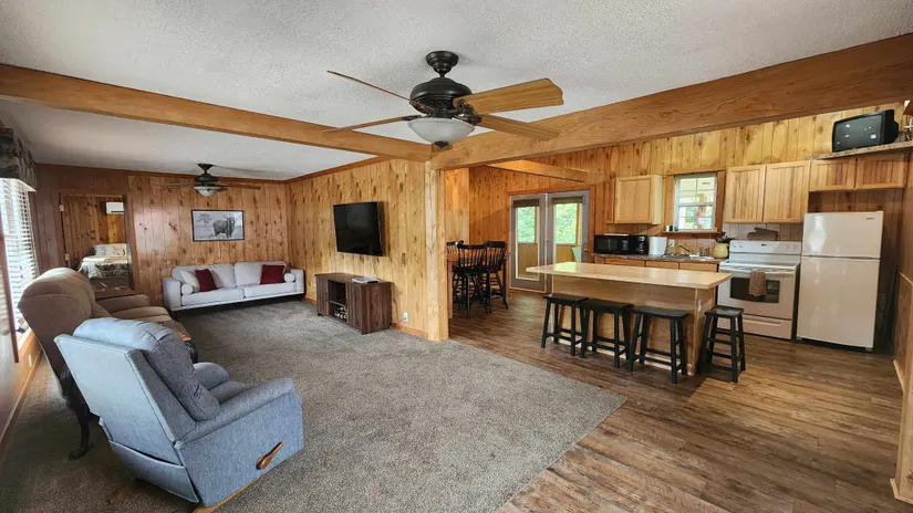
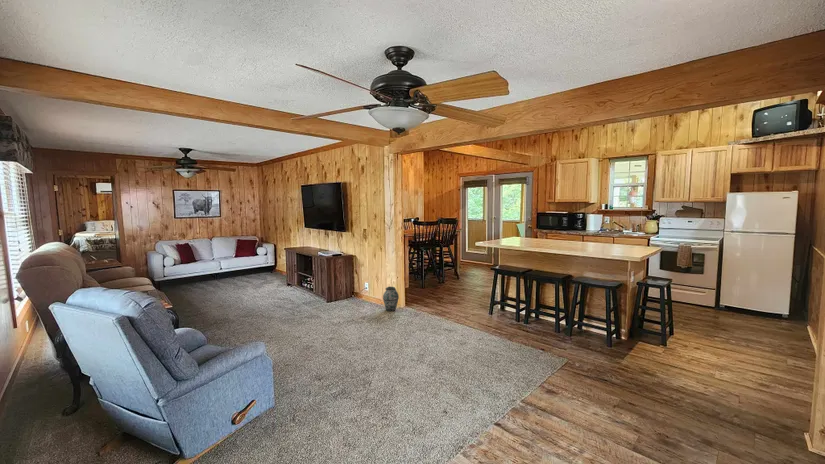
+ vase [382,286,400,312]
